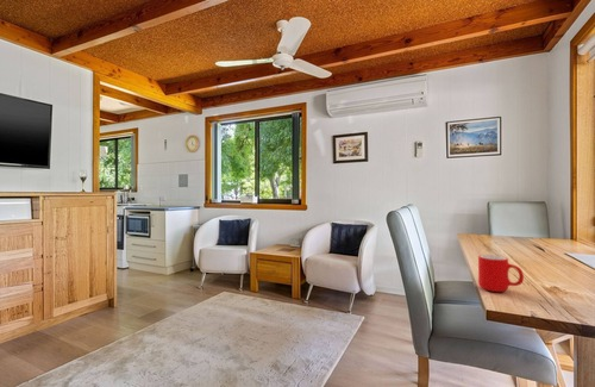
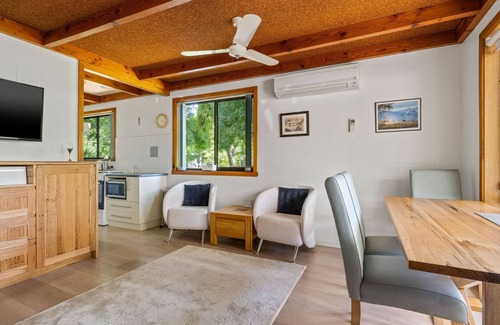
- cup [477,254,525,293]
